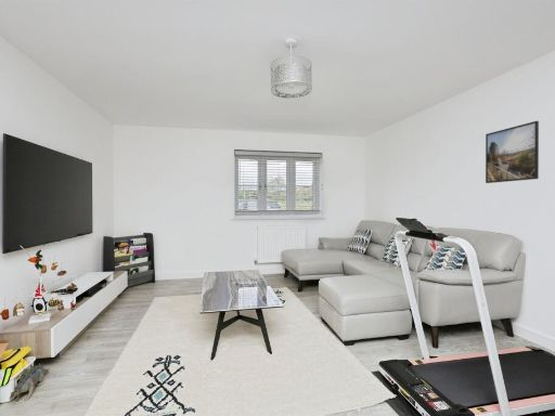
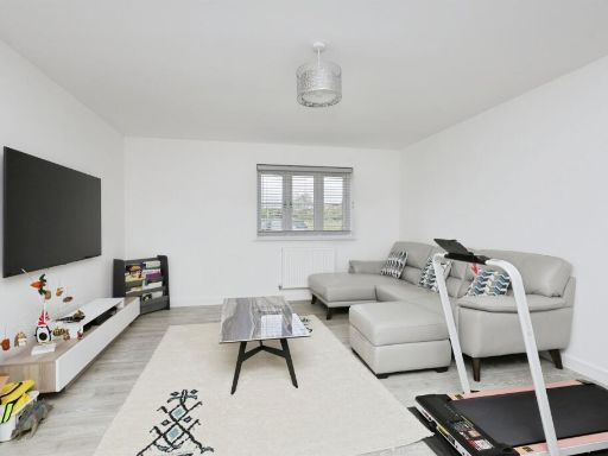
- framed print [485,120,540,184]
